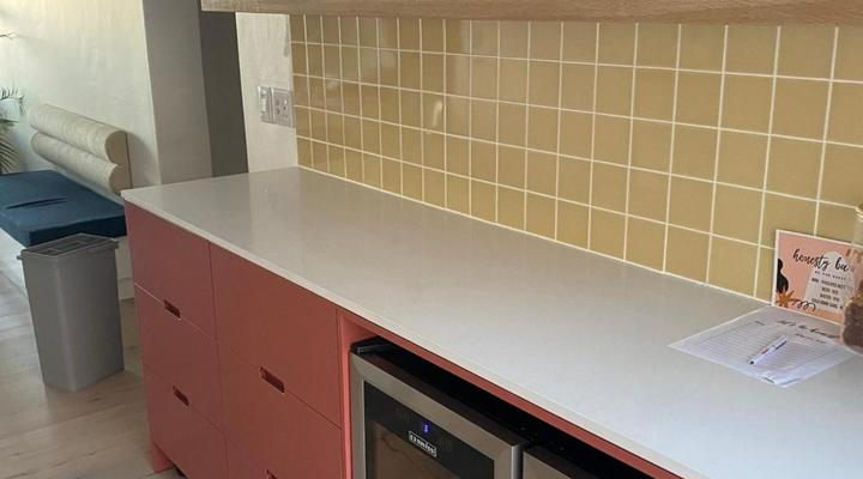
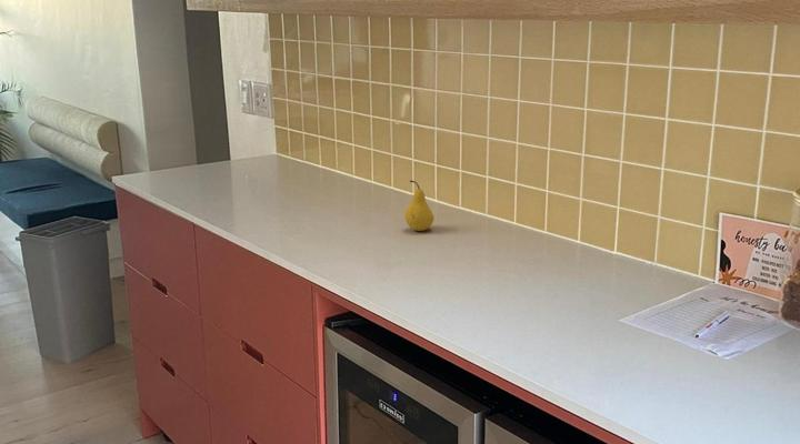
+ fruit [403,180,434,232]
